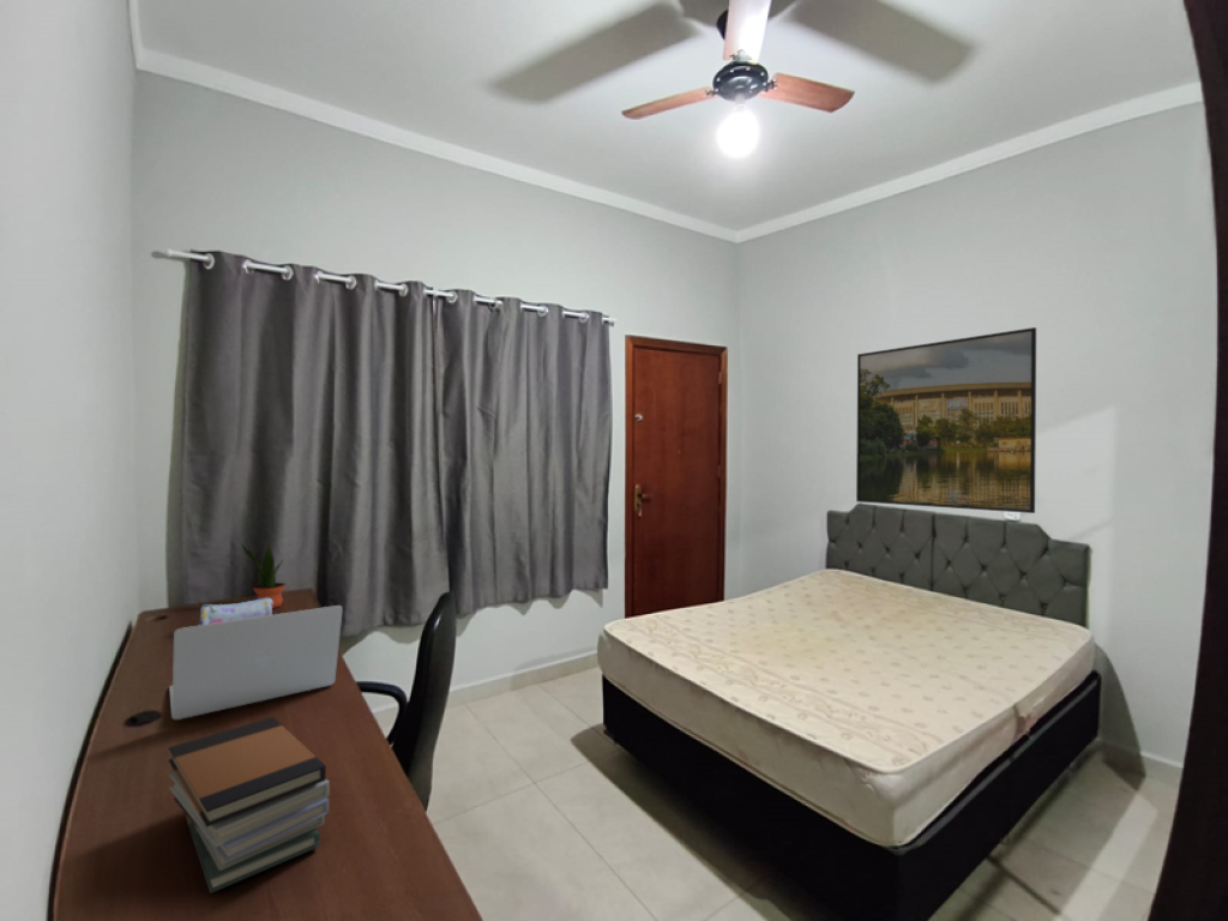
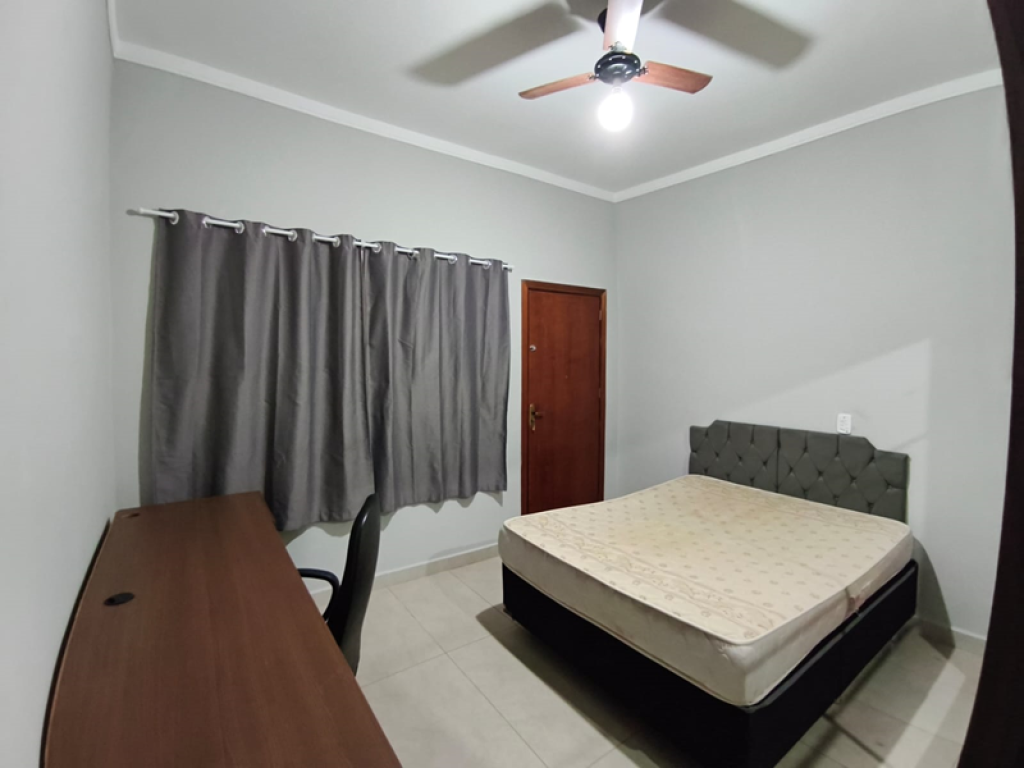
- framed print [855,326,1037,514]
- book stack [168,716,331,895]
- pencil case [198,598,273,626]
- laptop [168,604,344,721]
- potted plant [240,542,287,609]
